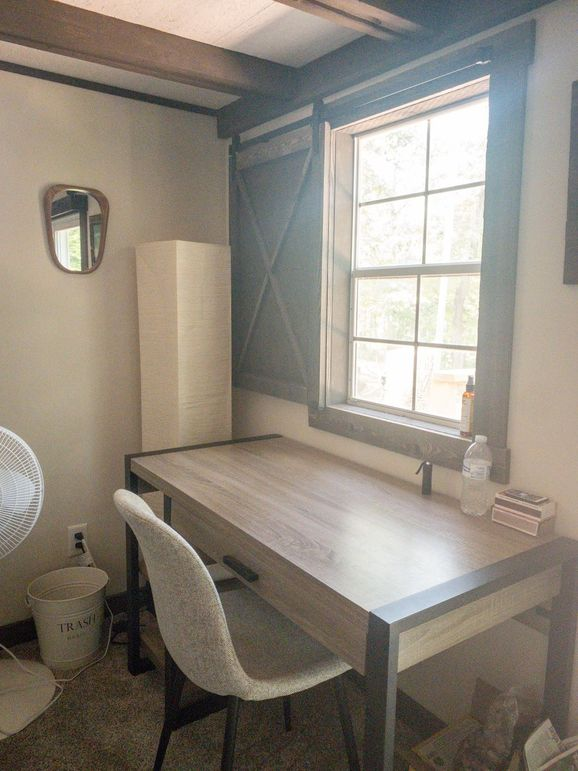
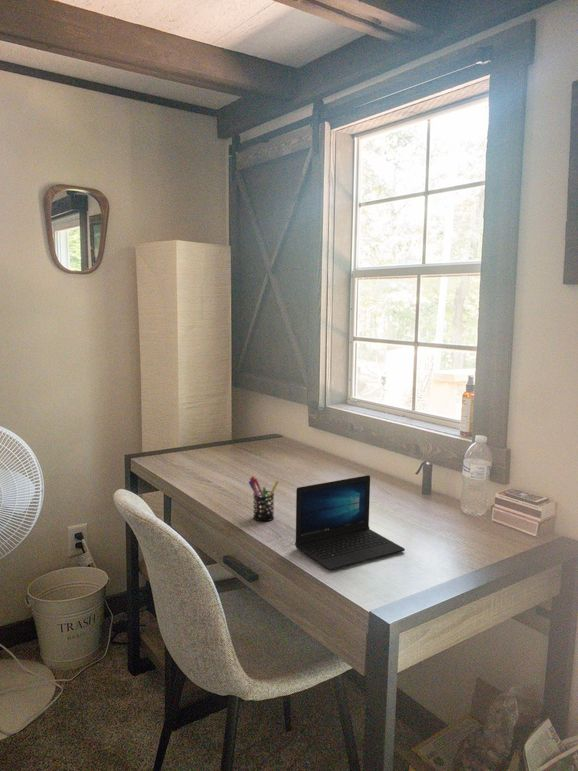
+ pen holder [248,475,280,522]
+ laptop [294,474,406,571]
